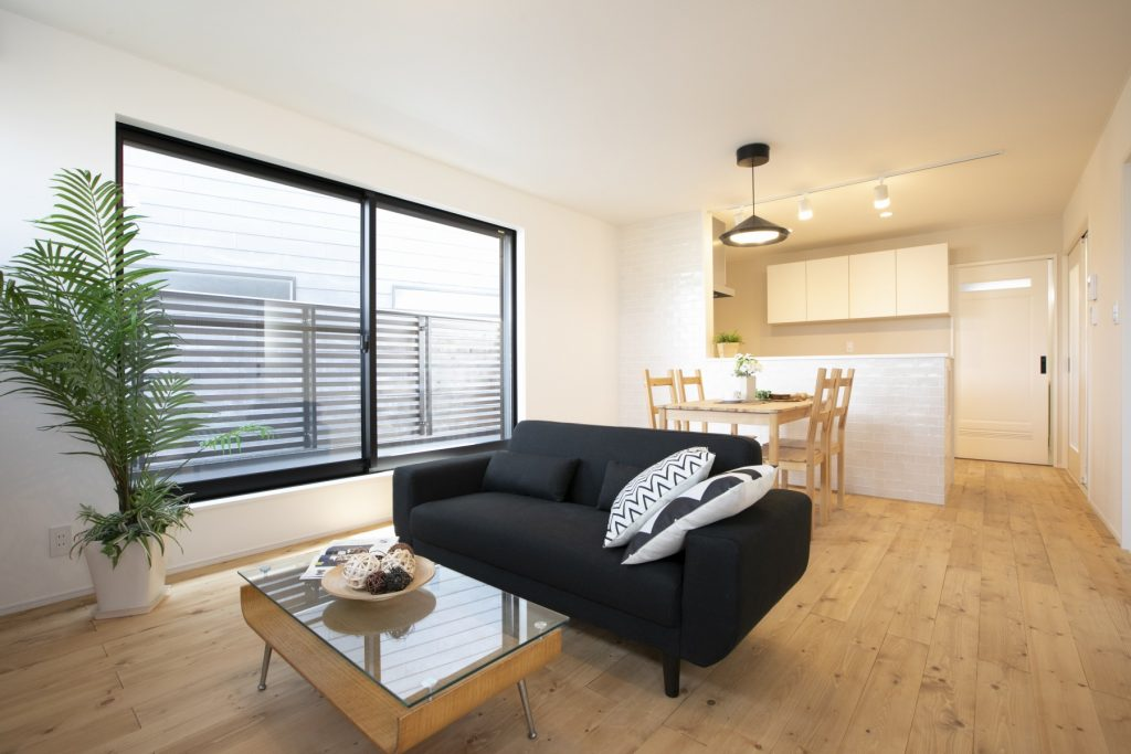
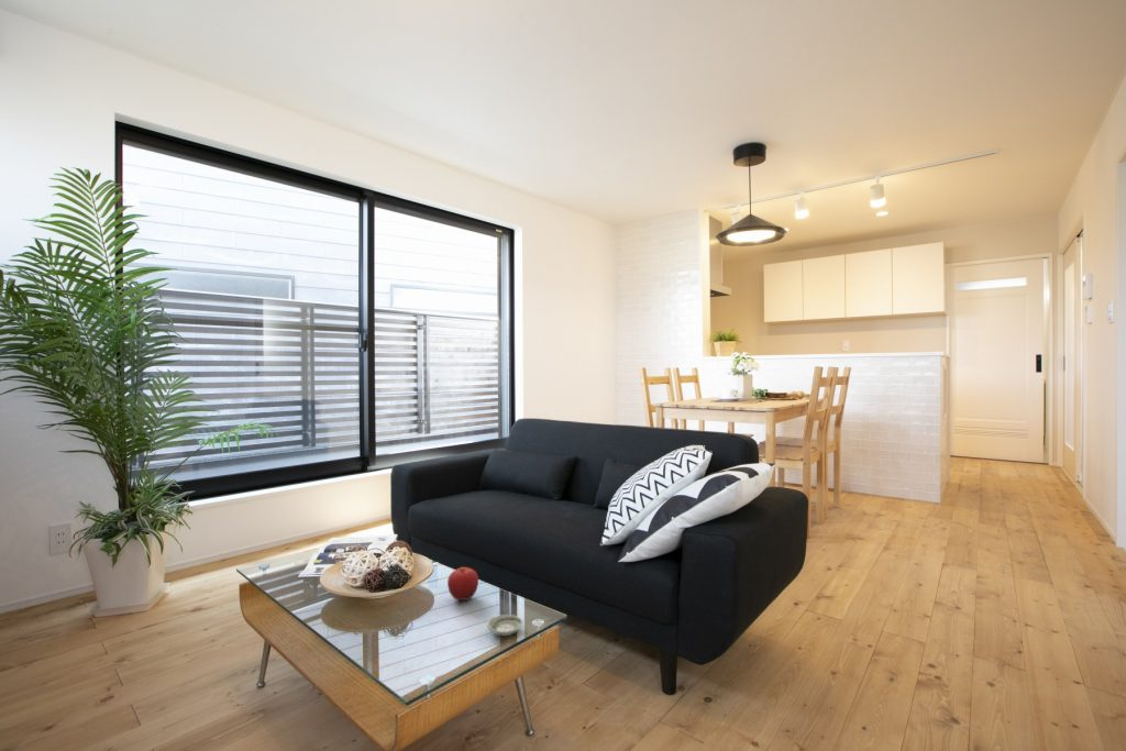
+ saucer [486,614,525,637]
+ fruit [446,566,479,601]
